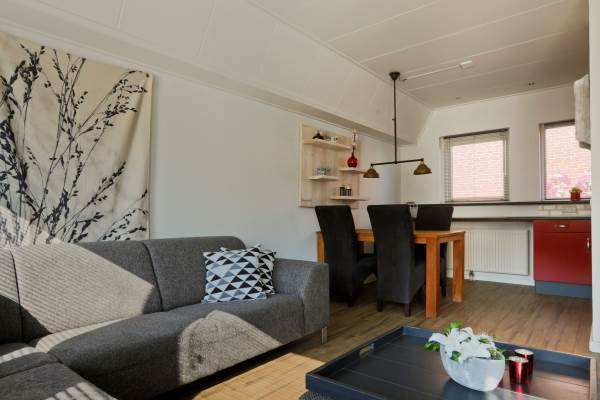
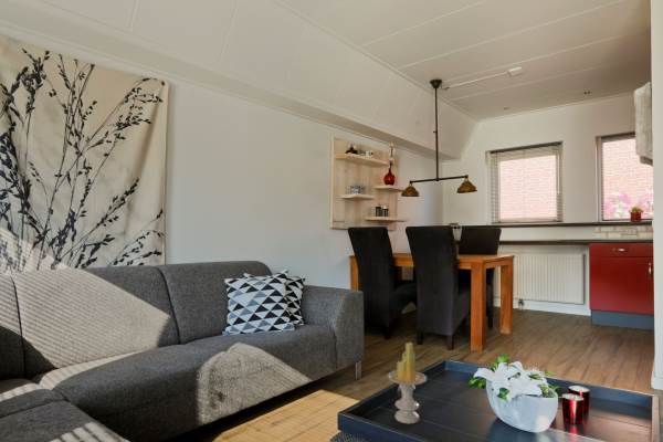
+ candle [387,341,428,424]
